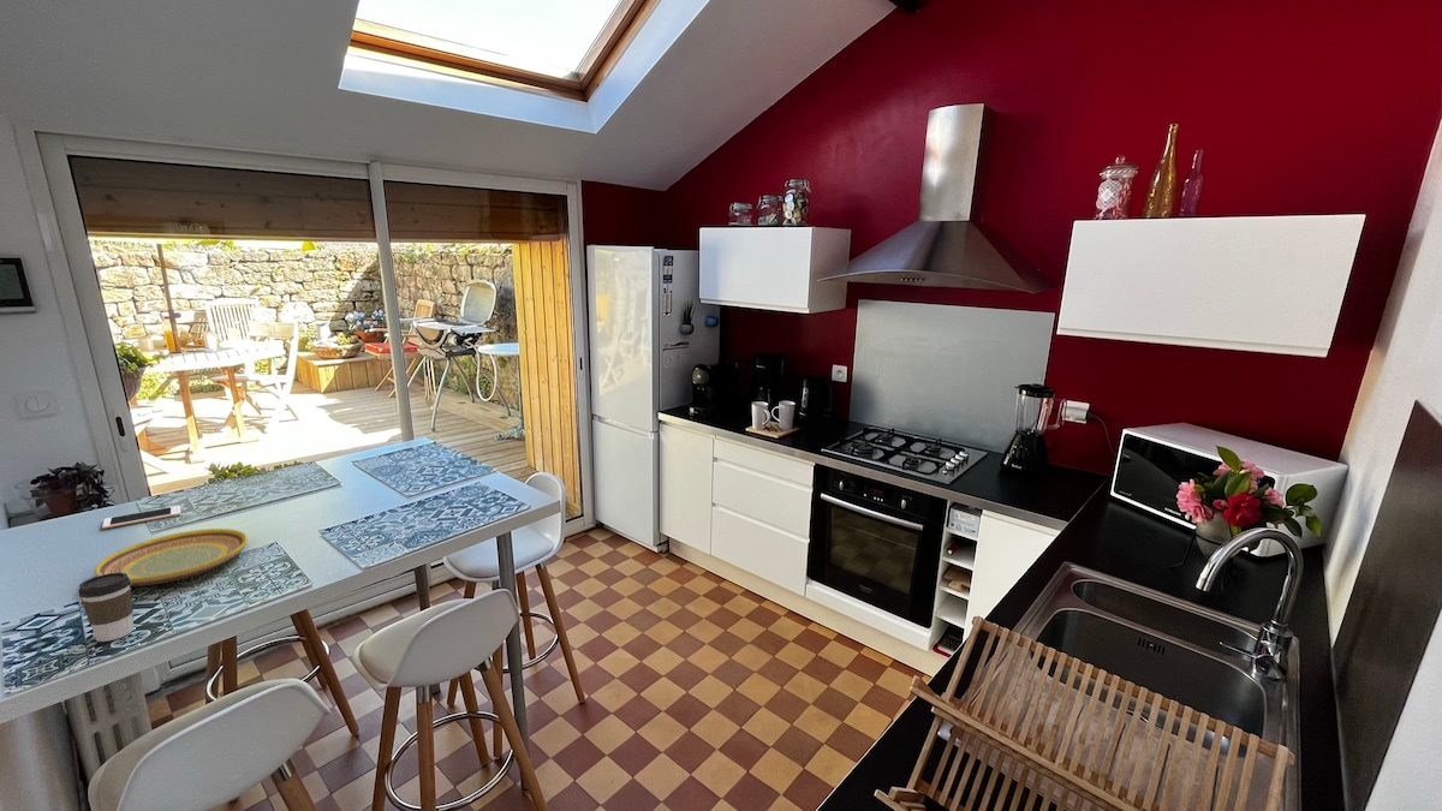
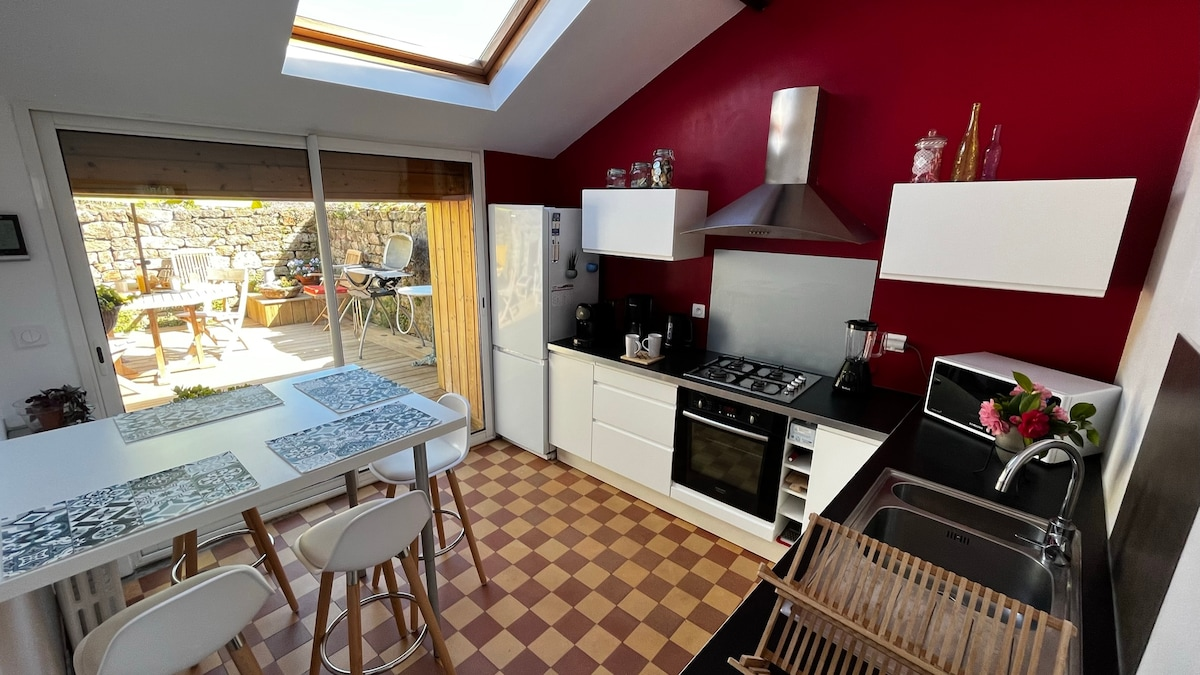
- coffee cup [77,572,135,643]
- cell phone [101,505,181,530]
- plate [94,527,249,586]
